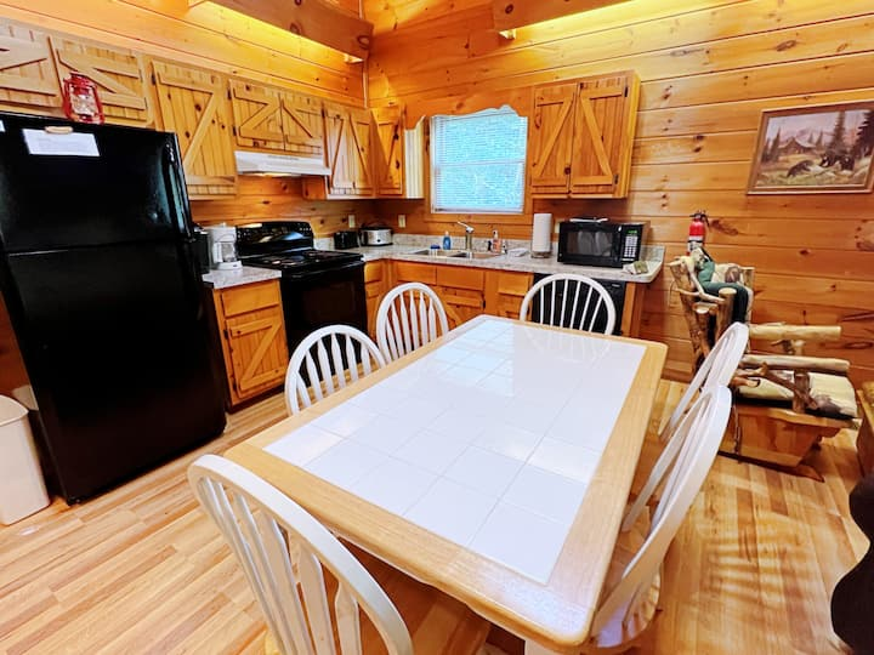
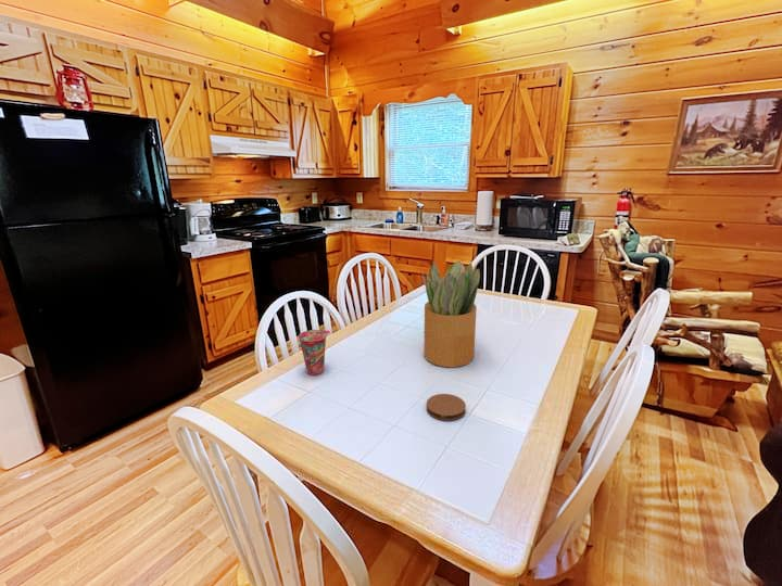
+ coaster [426,393,467,422]
+ cup [298,329,331,375]
+ potted plant [420,259,481,368]
